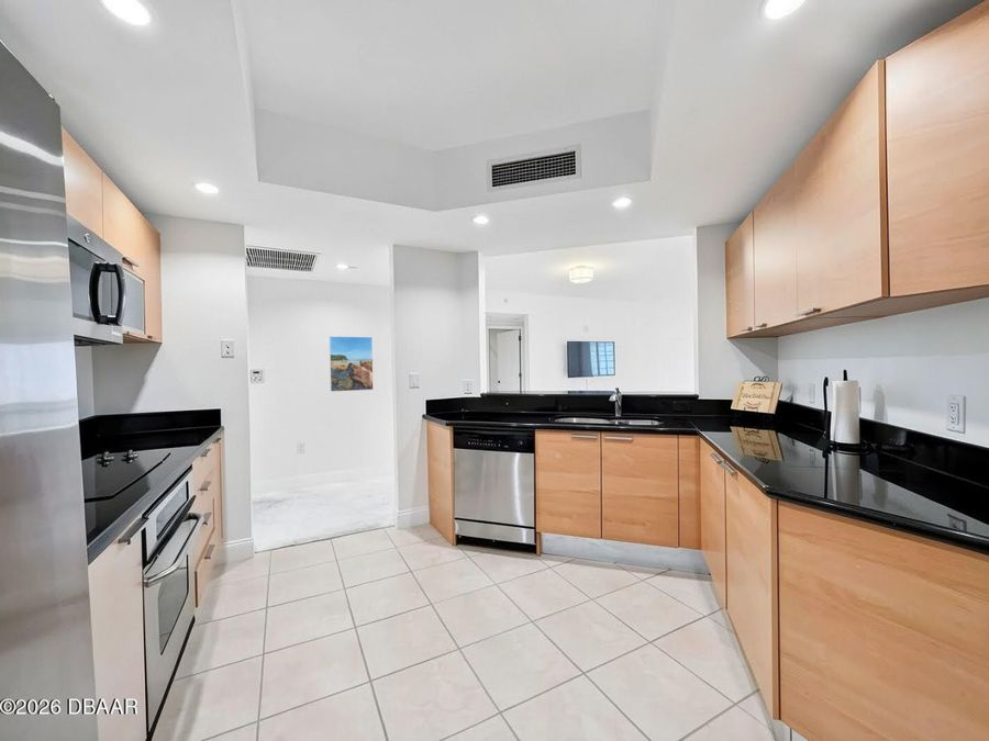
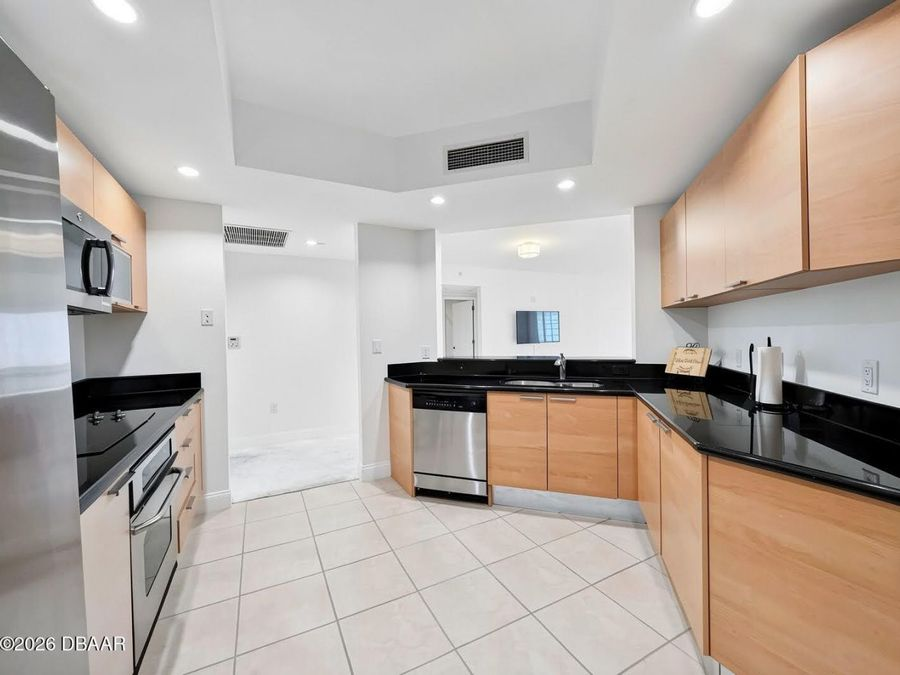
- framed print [329,335,375,393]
